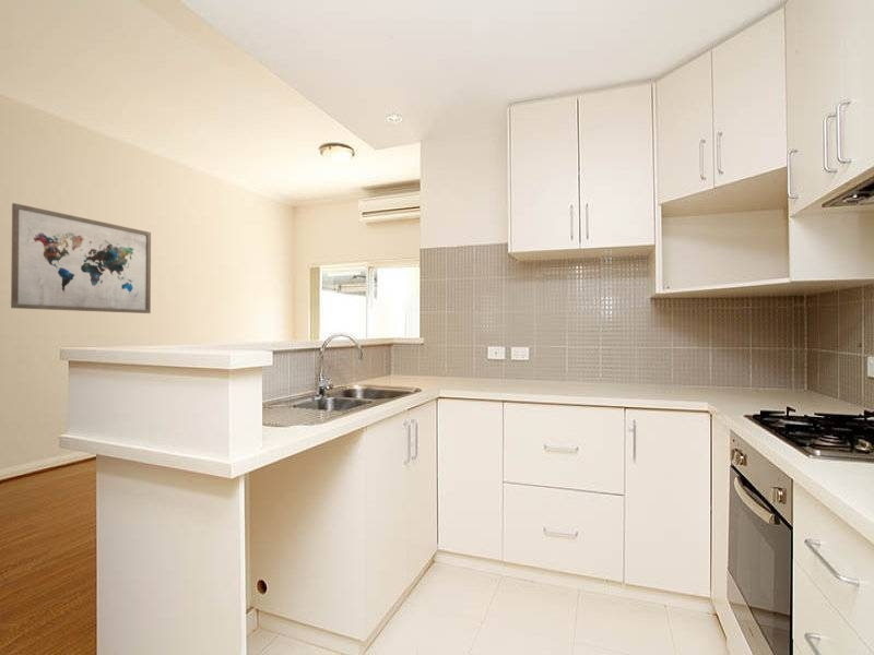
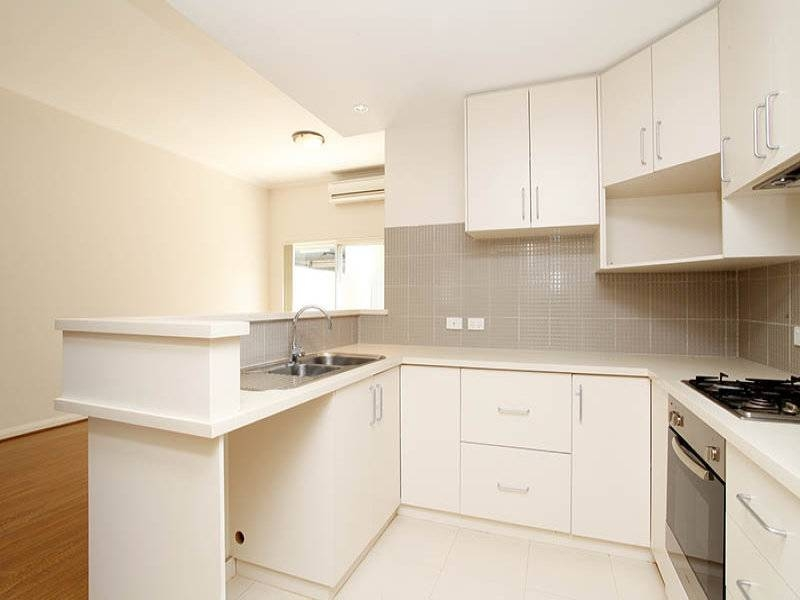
- wall art [10,202,152,314]
